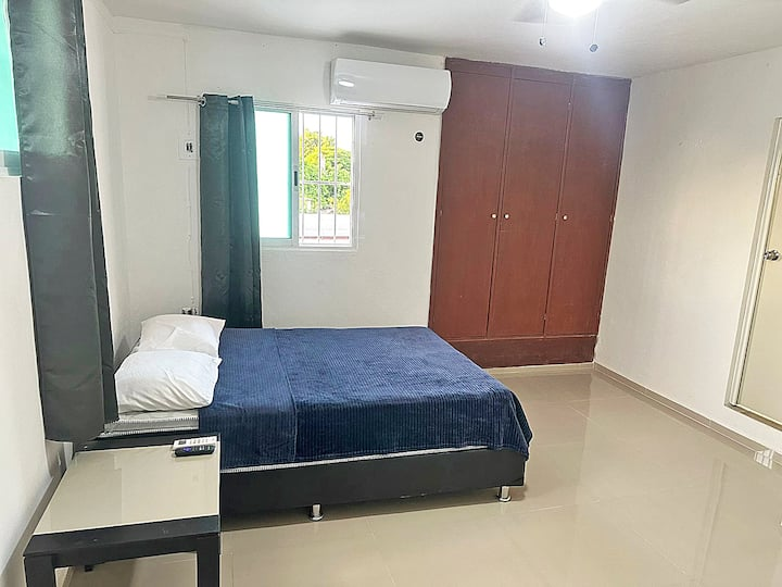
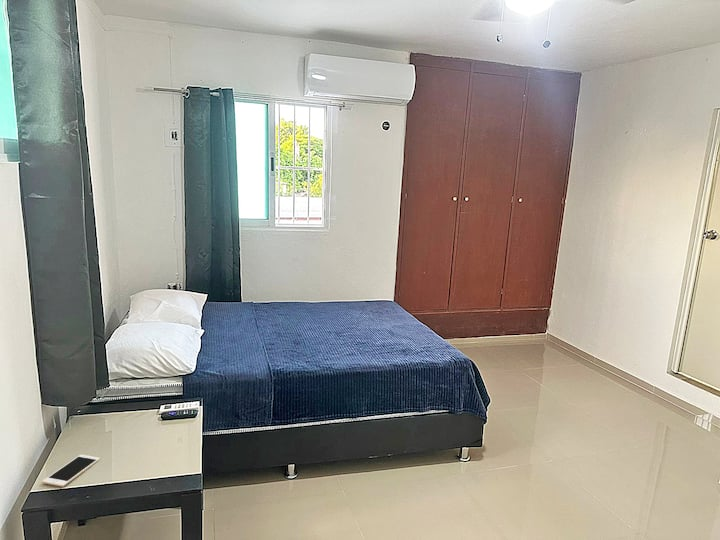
+ cell phone [41,454,101,488]
